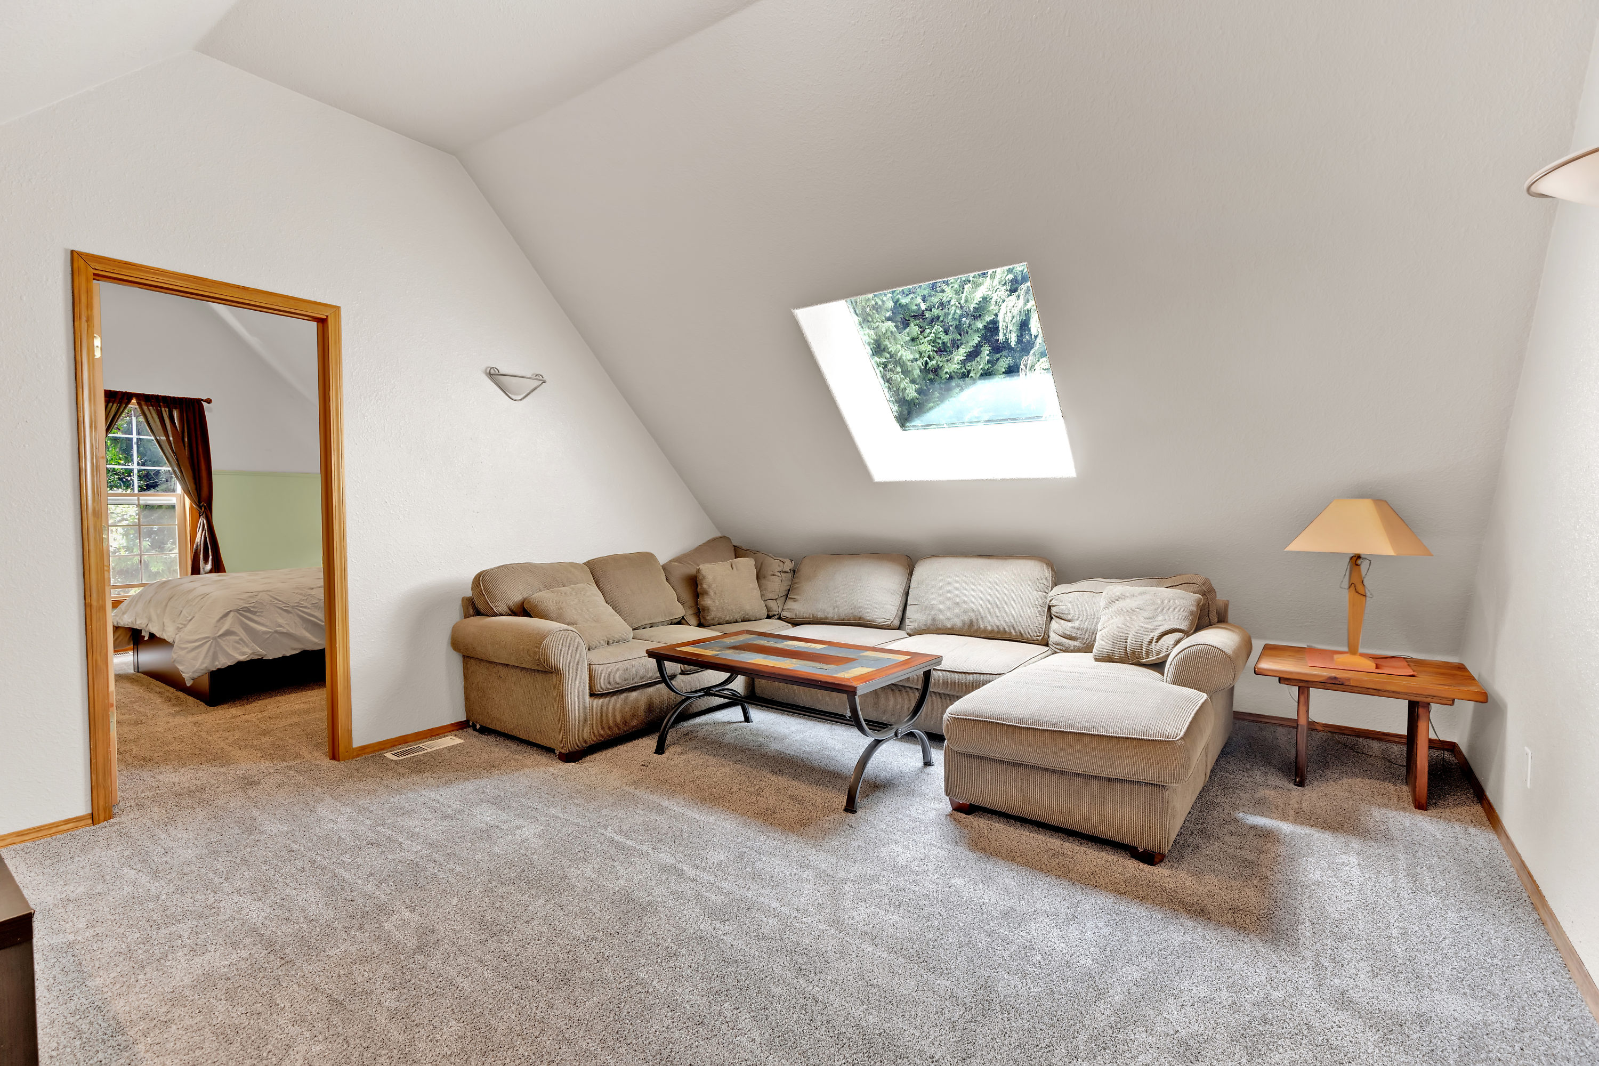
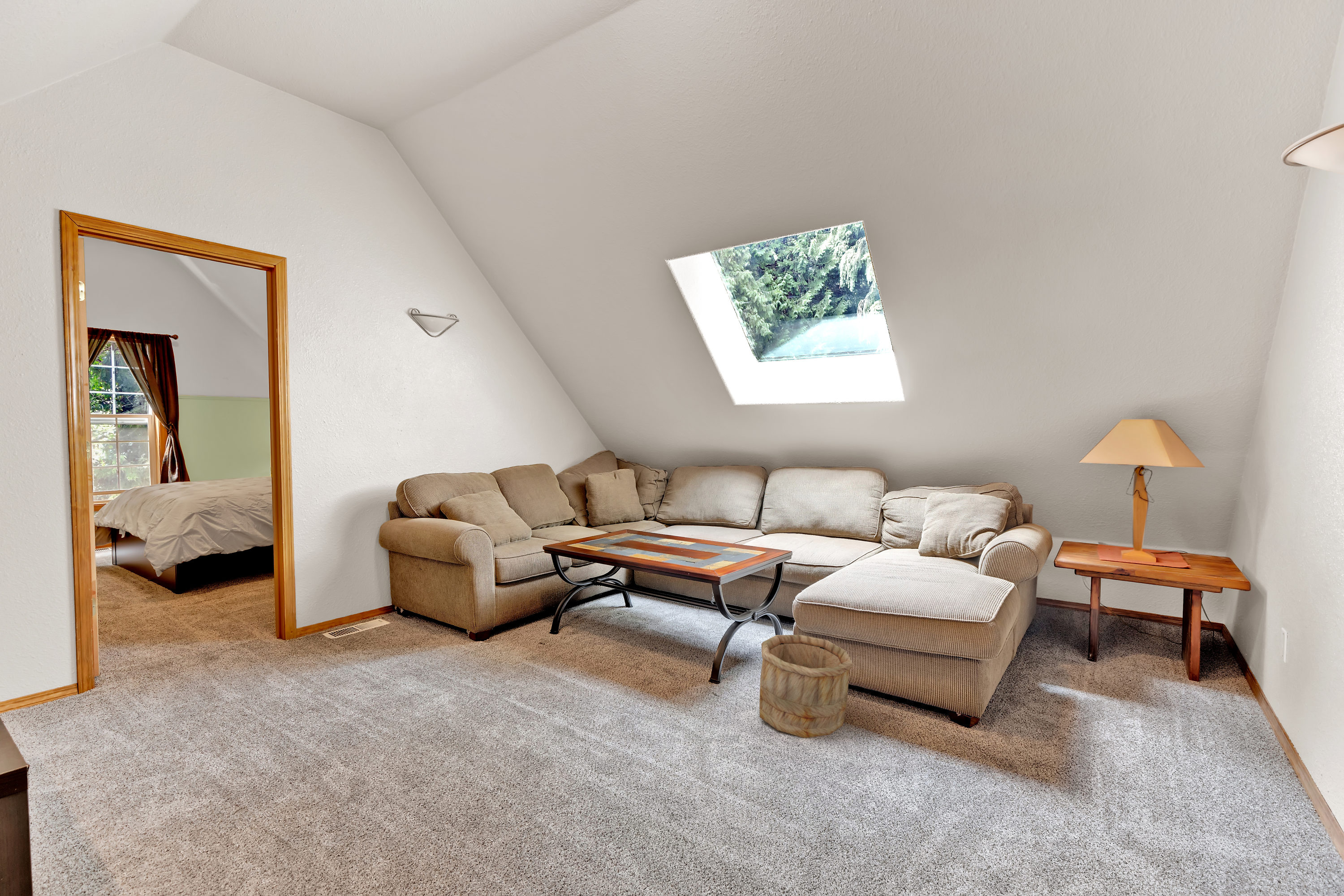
+ wooden bucket [759,634,854,738]
